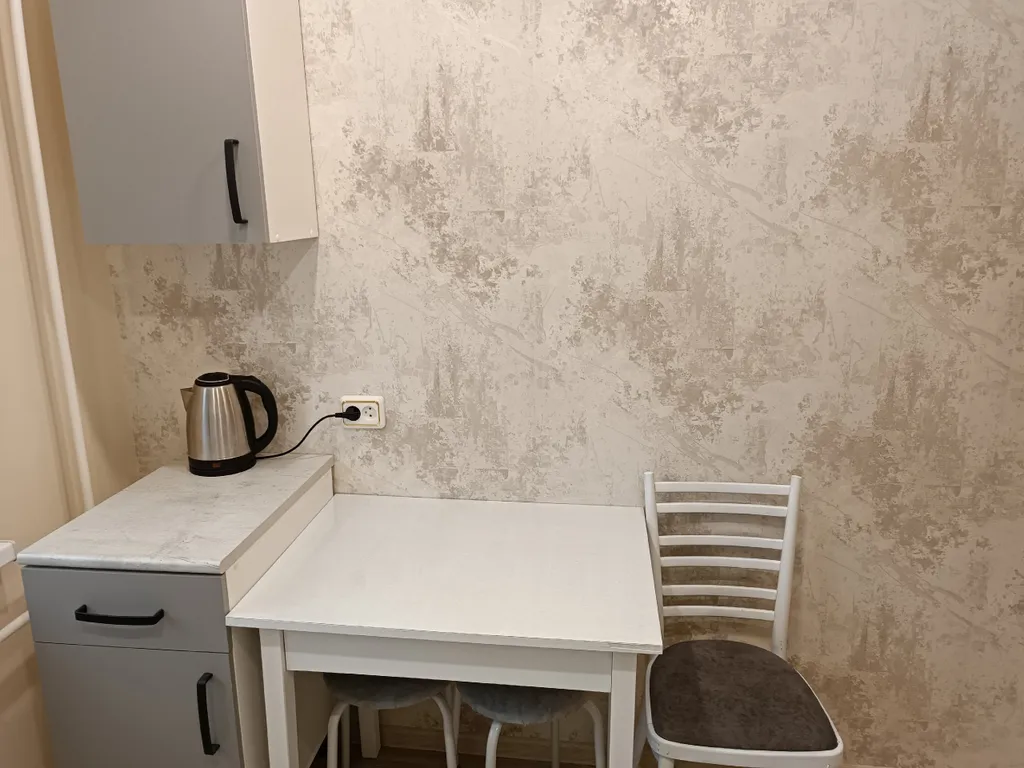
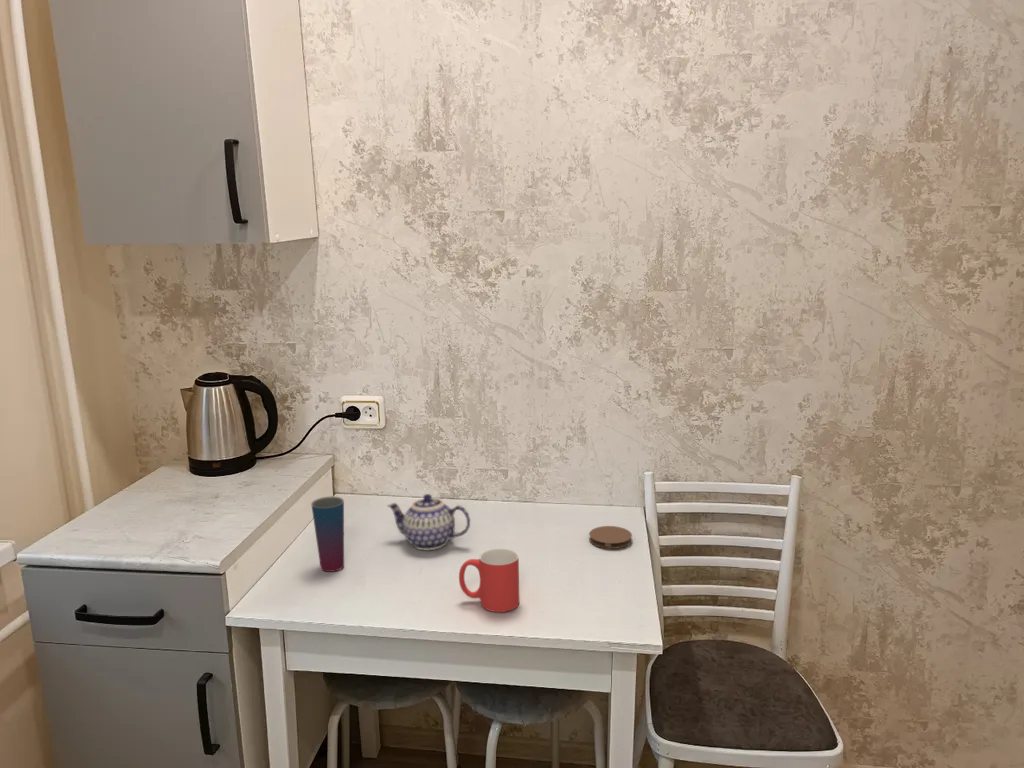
+ mug [458,547,520,613]
+ cup [310,495,345,573]
+ teapot [386,493,471,551]
+ coaster [588,525,633,550]
